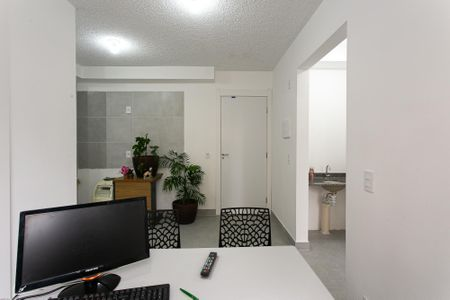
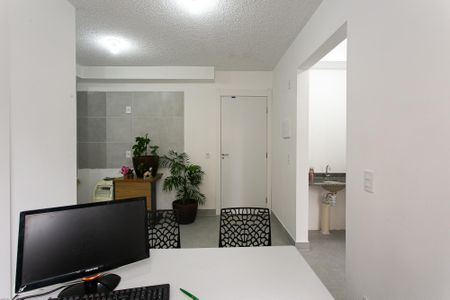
- remote control [199,251,218,277]
